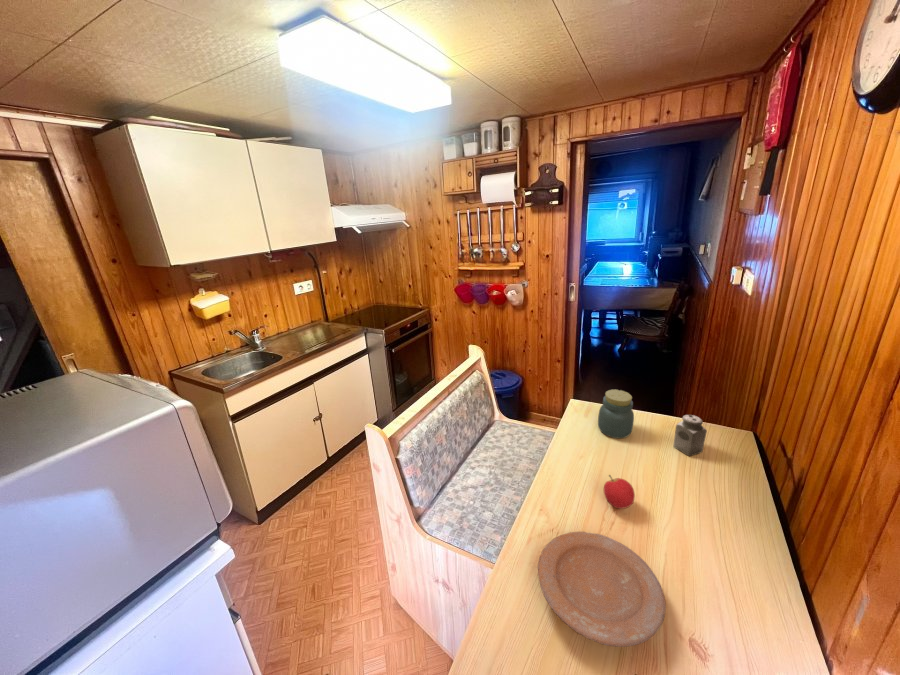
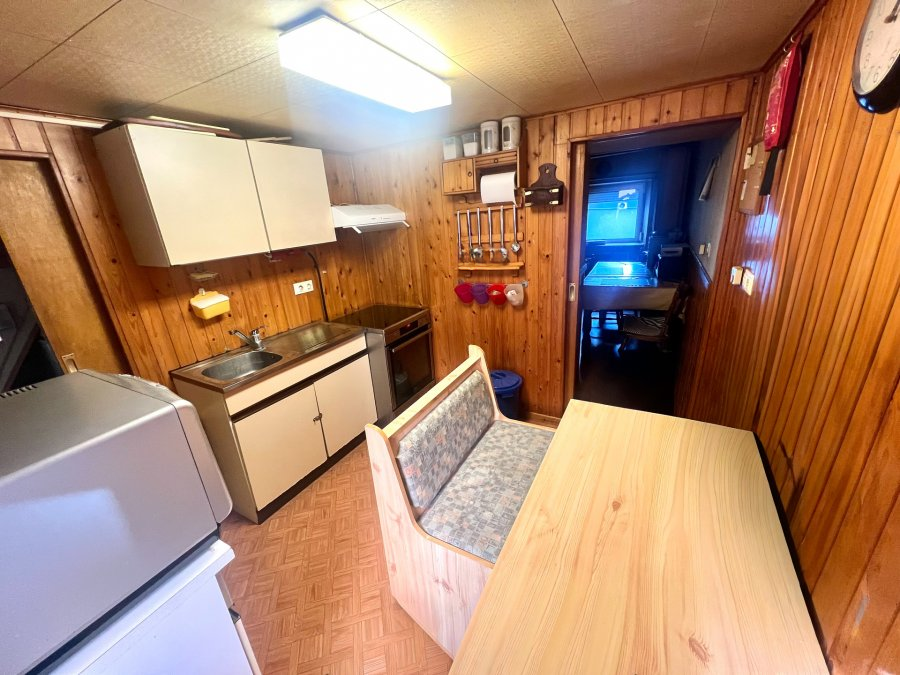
- salt shaker [672,414,708,457]
- plate [537,531,667,648]
- jar [597,389,635,439]
- fruit [603,474,636,510]
